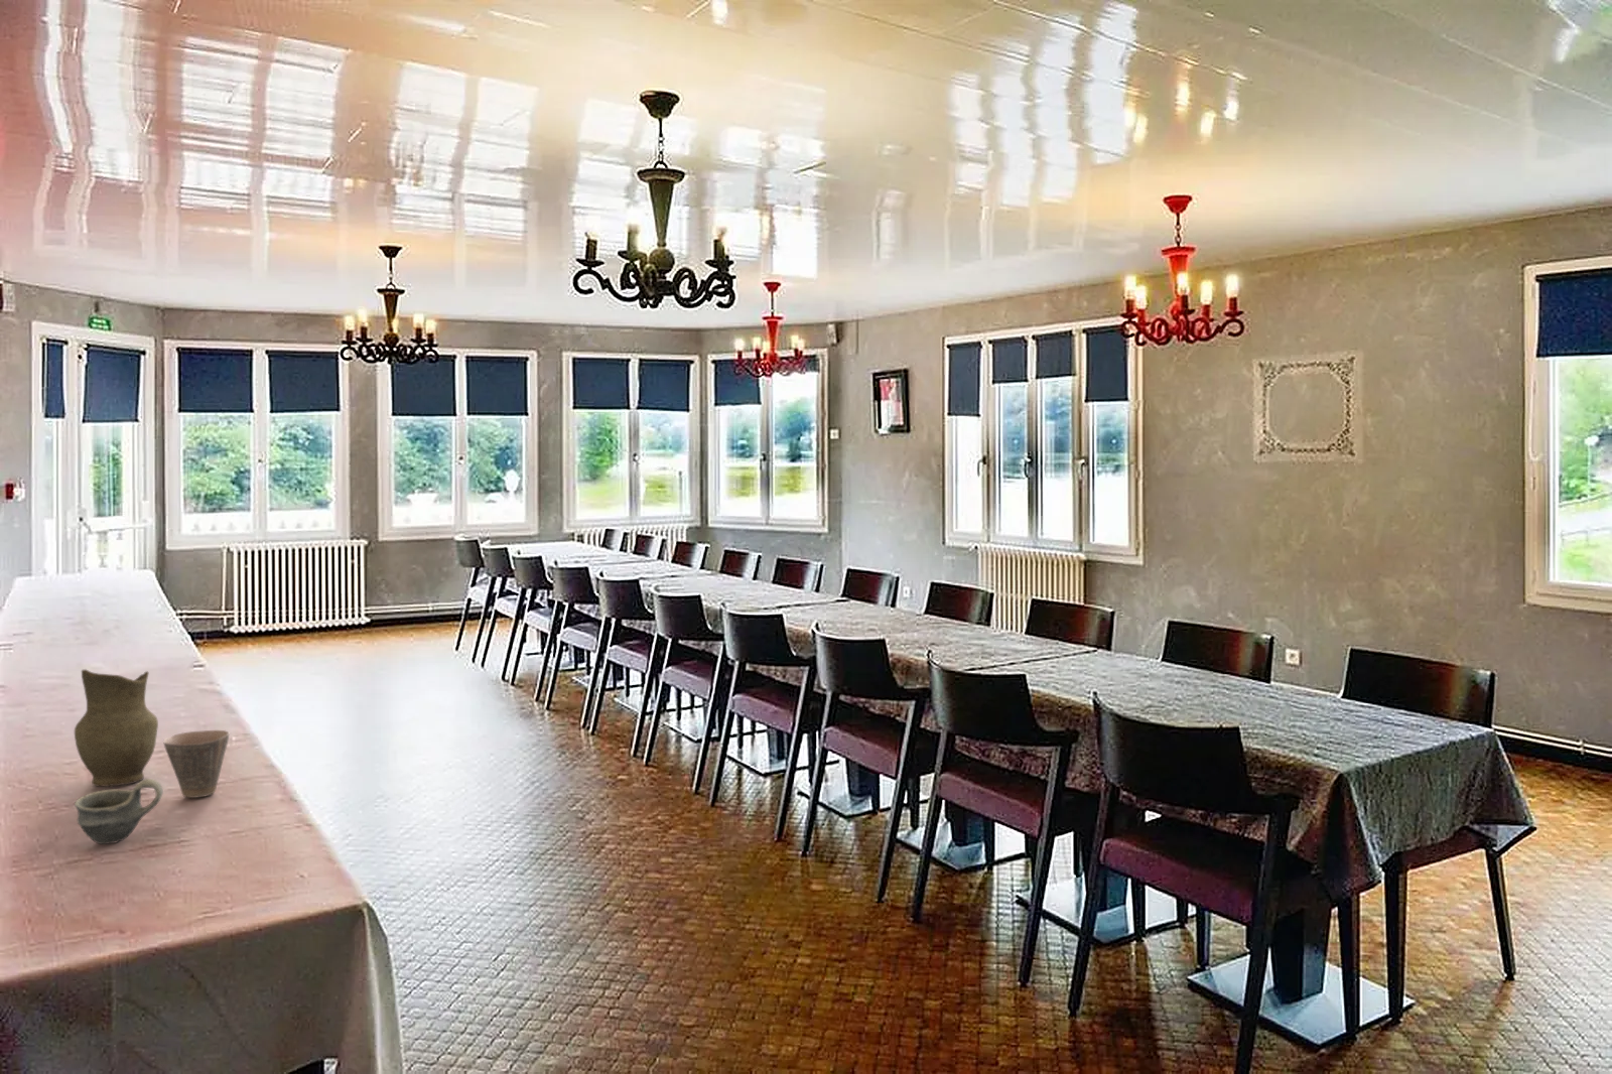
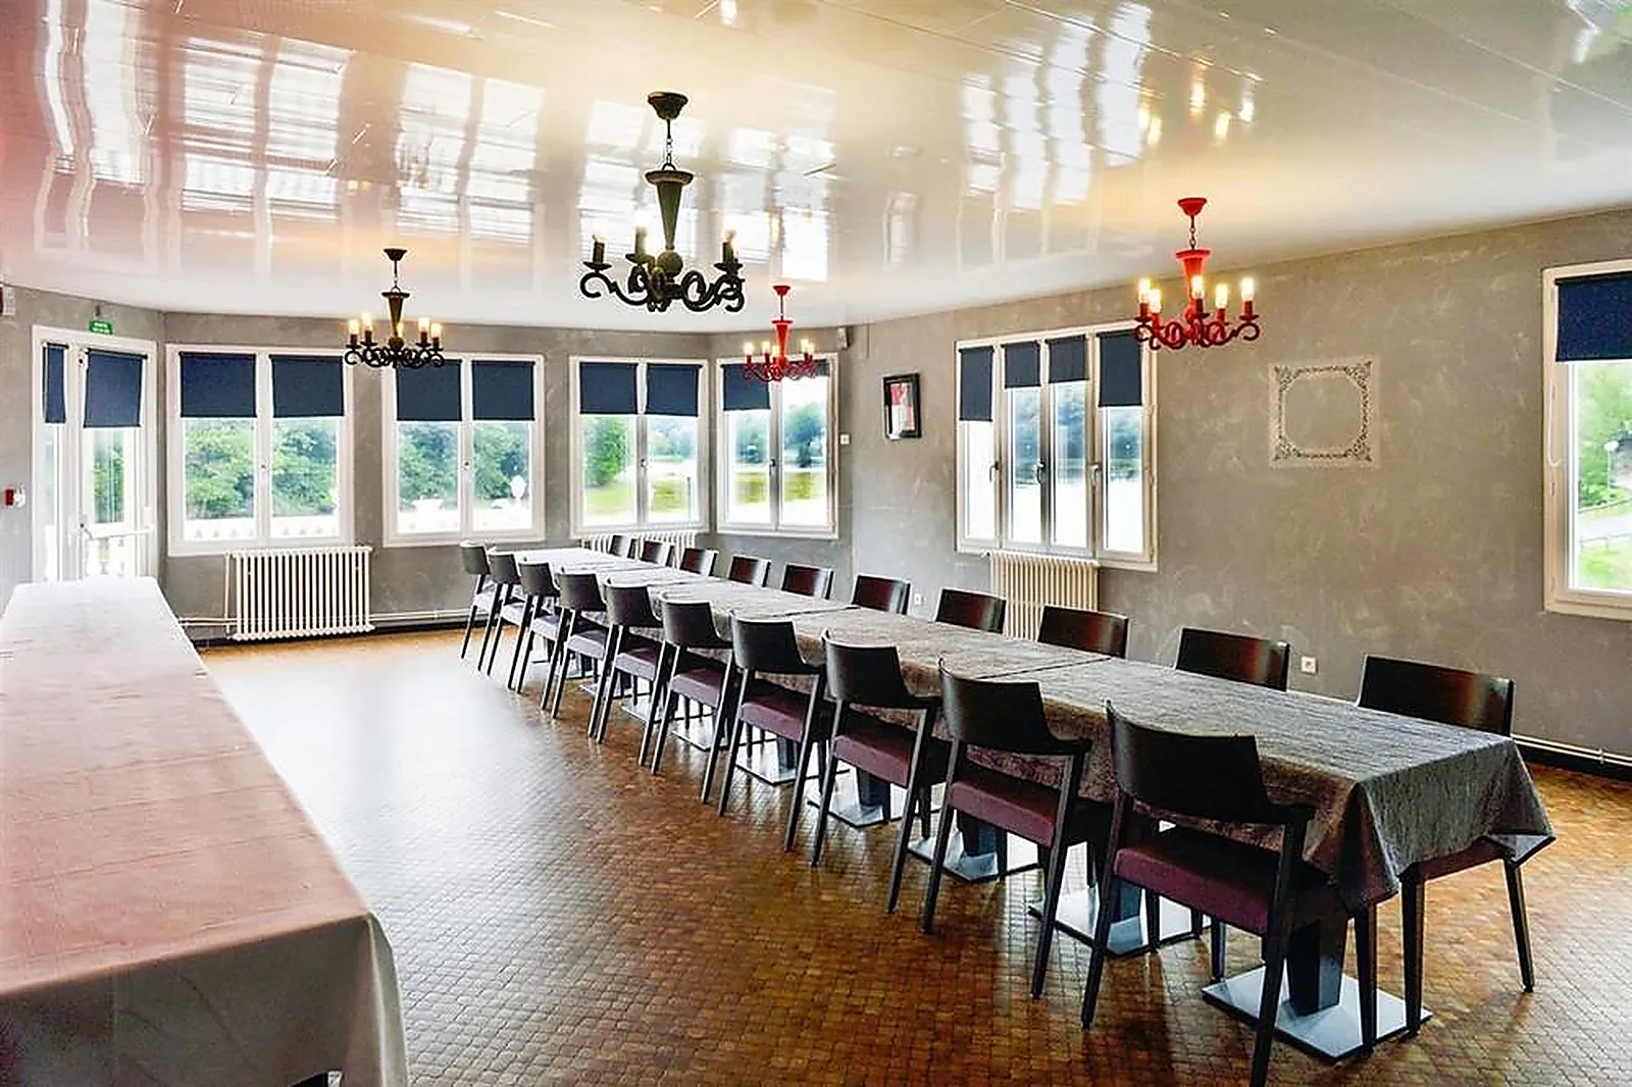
- pitcher [73,668,159,788]
- cup [73,778,164,845]
- cup [162,730,230,800]
